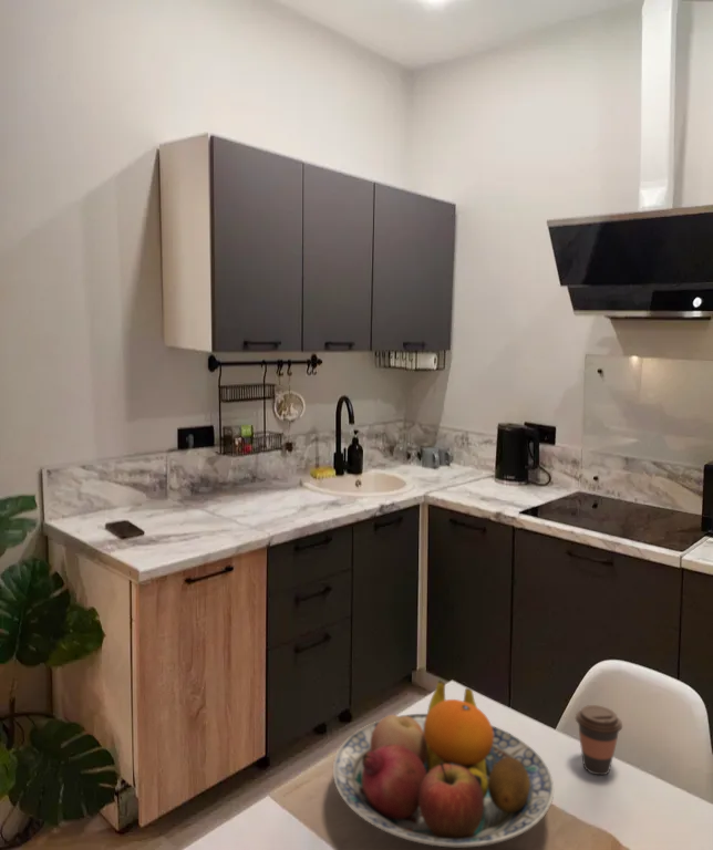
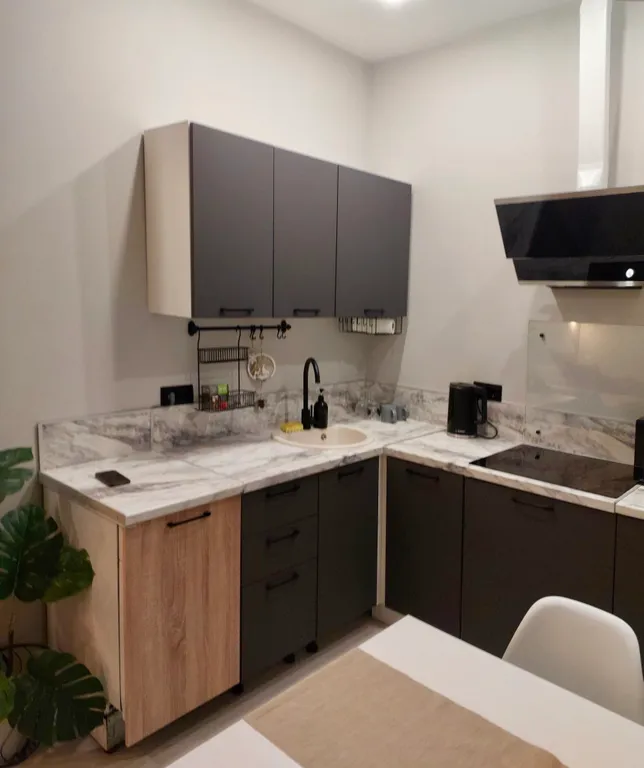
- fruit bowl [332,680,555,848]
- coffee cup [575,704,623,776]
